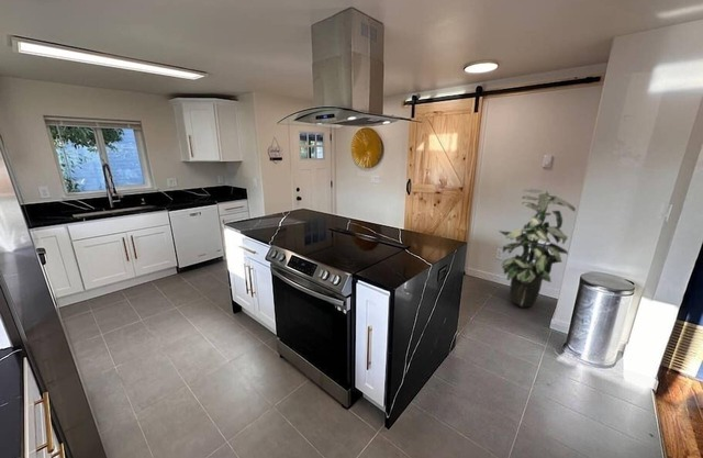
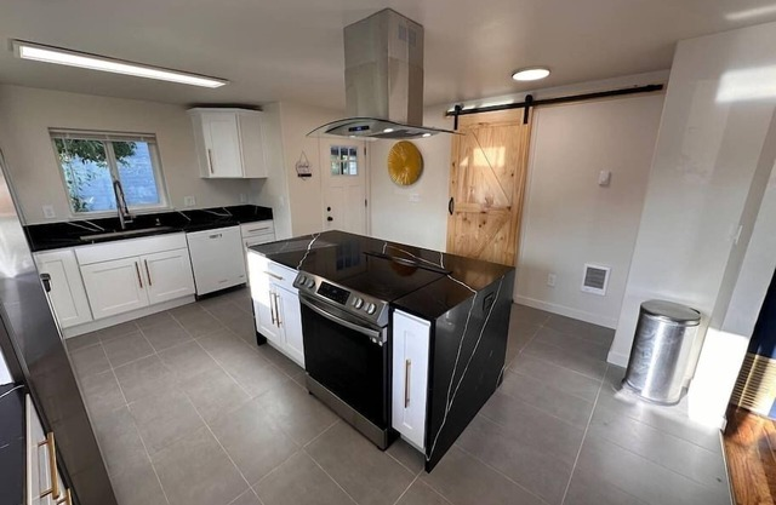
- indoor plant [498,188,577,309]
